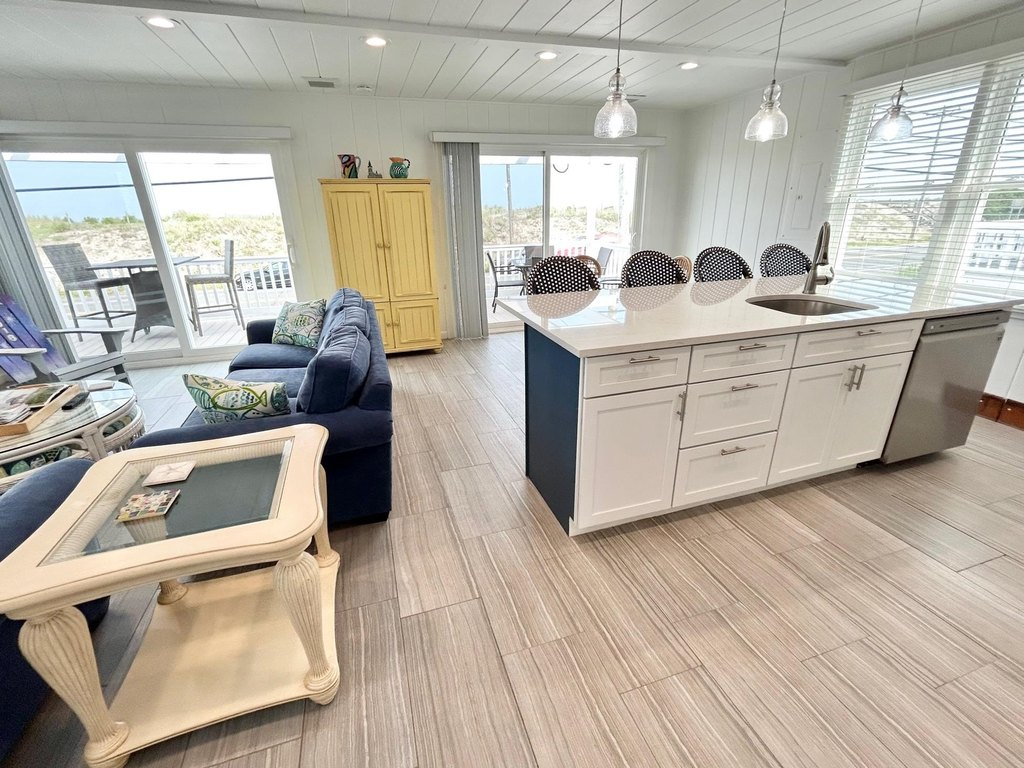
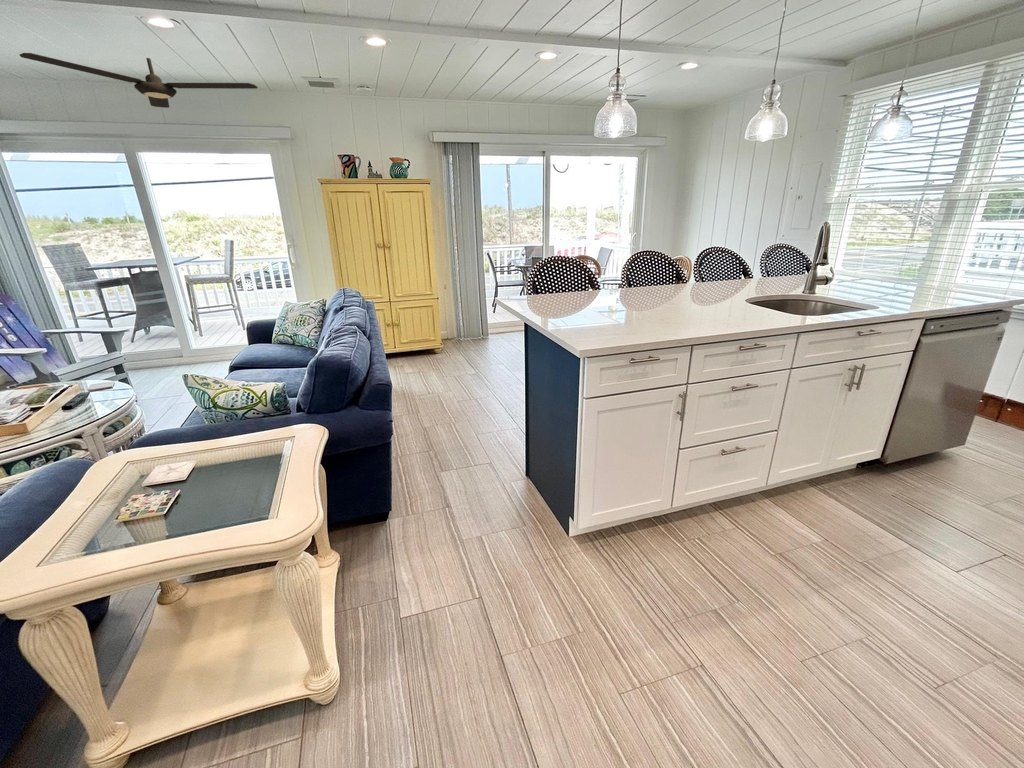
+ ceiling fan [18,52,259,109]
